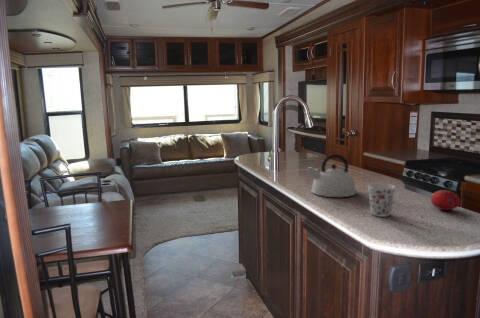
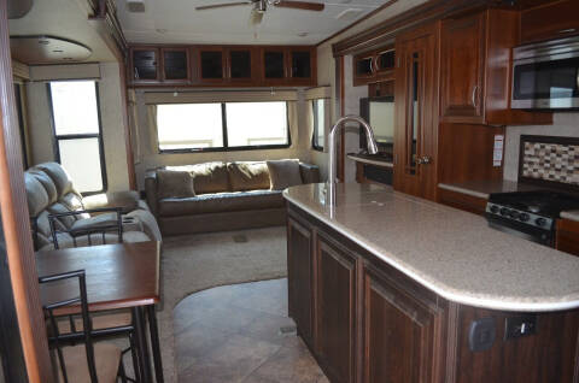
- cup [367,182,396,218]
- fruit [430,189,461,211]
- kettle [306,153,358,198]
